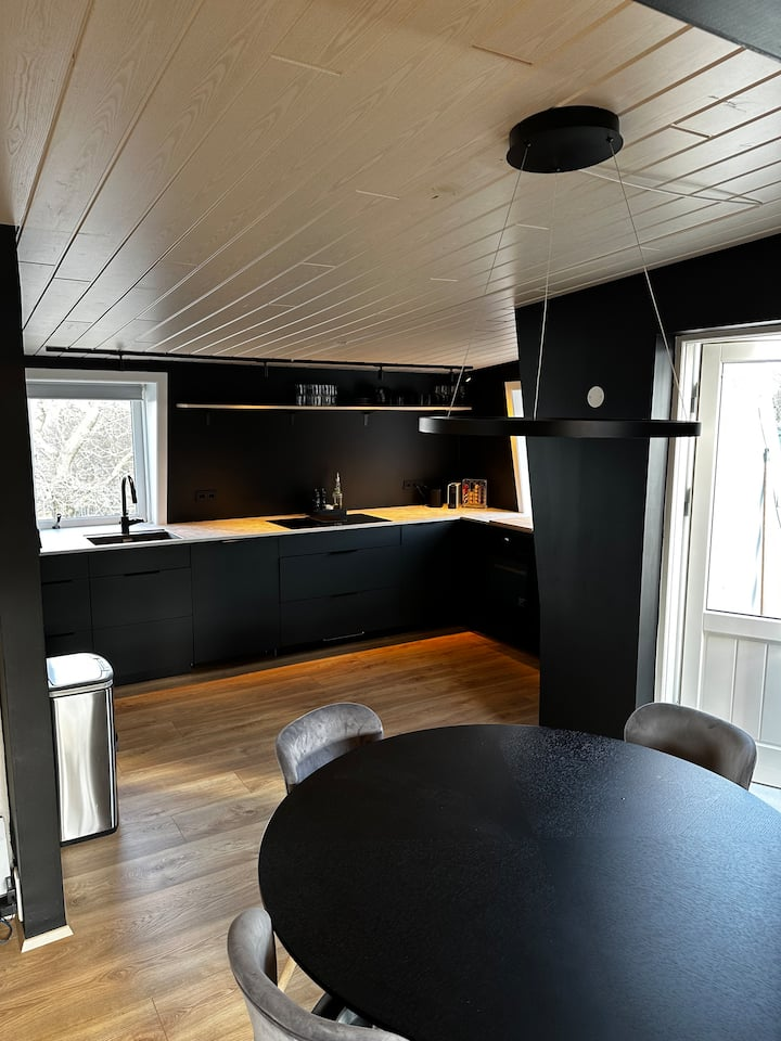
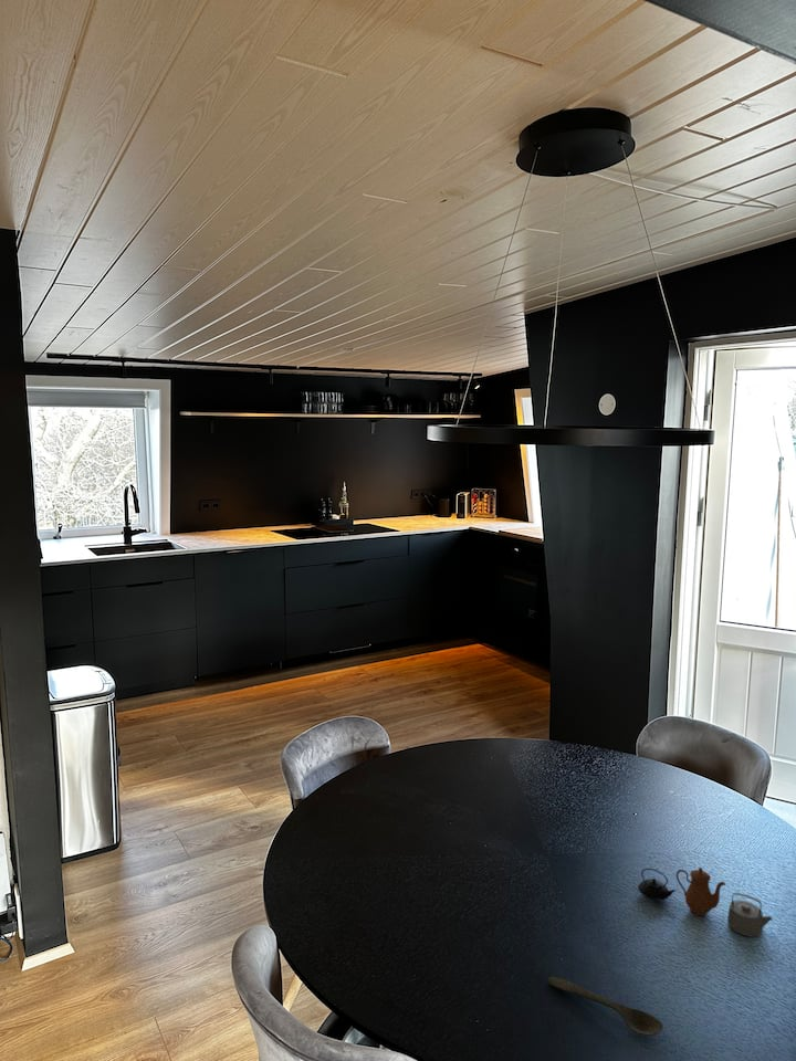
+ teapot [637,866,773,938]
+ spoon [547,976,664,1037]
